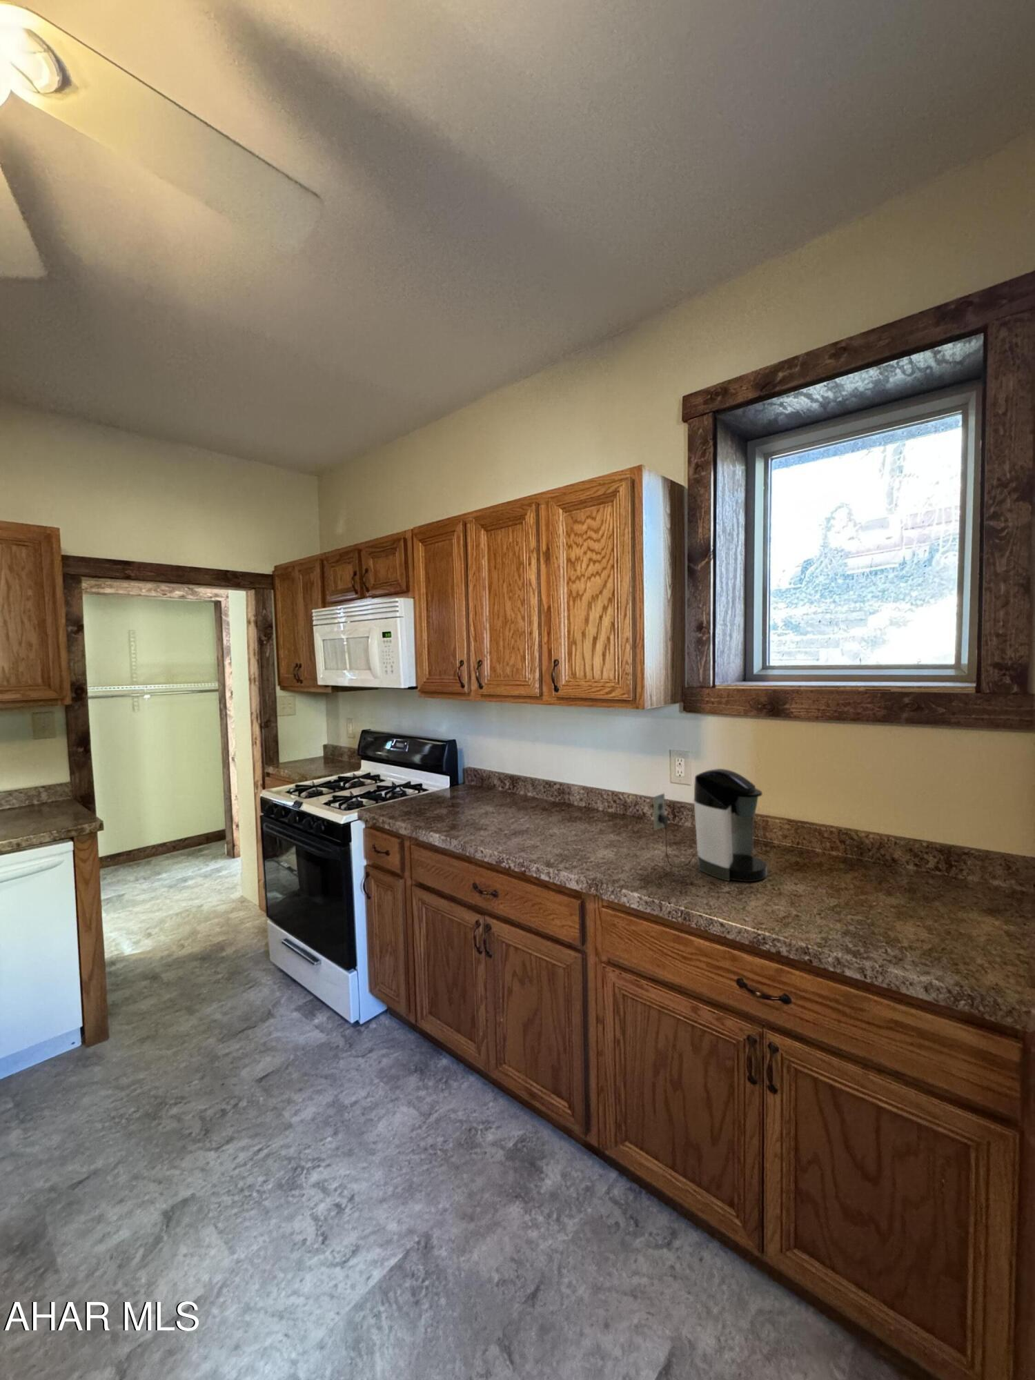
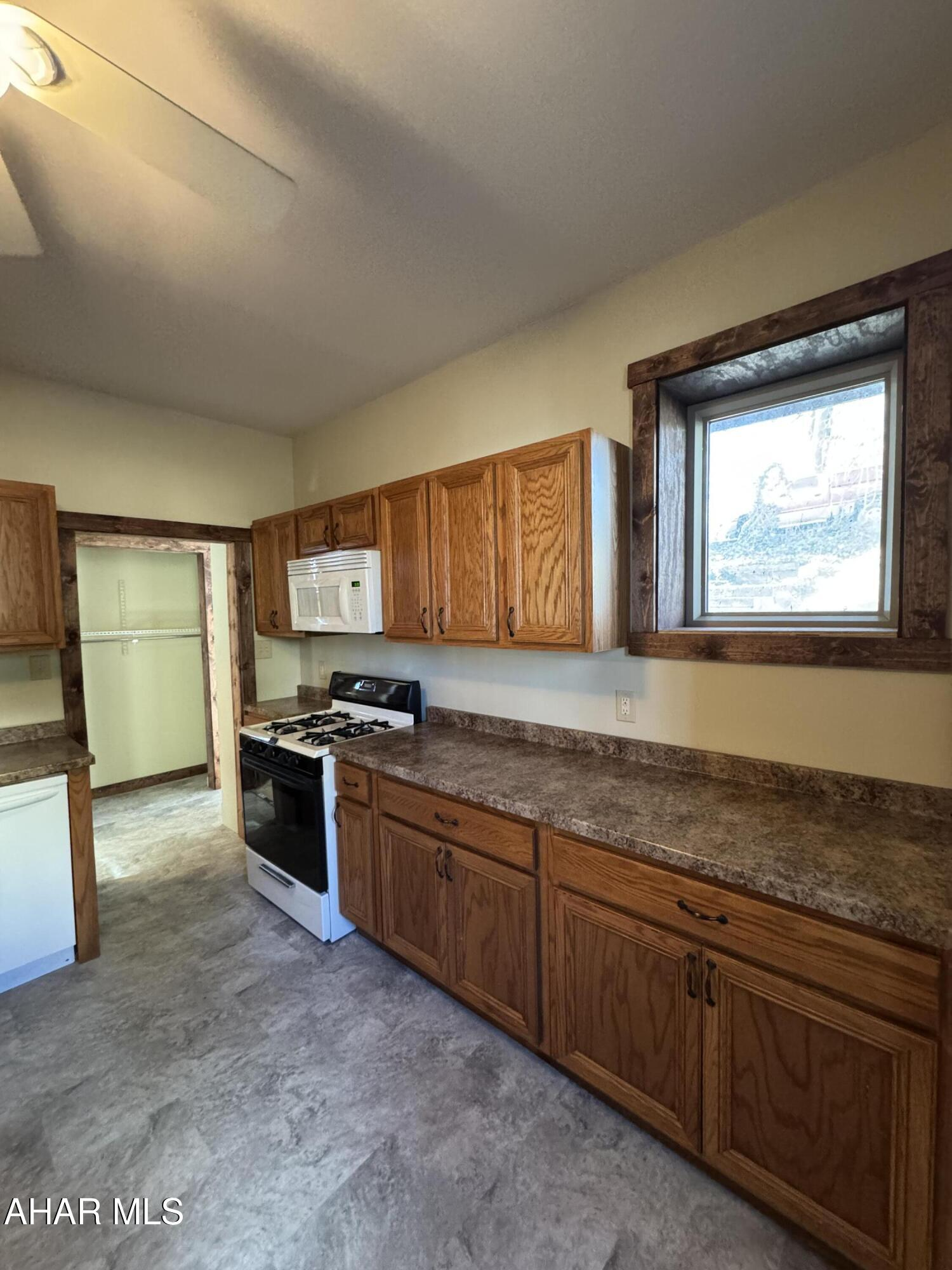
- coffee maker [652,768,768,882]
